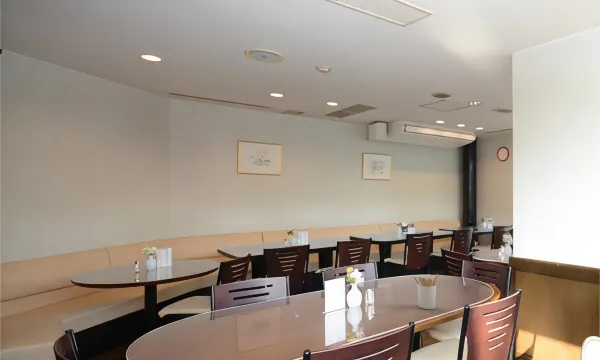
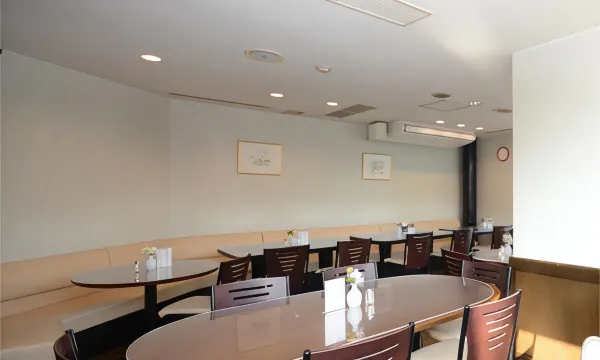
- utensil holder [413,273,439,310]
